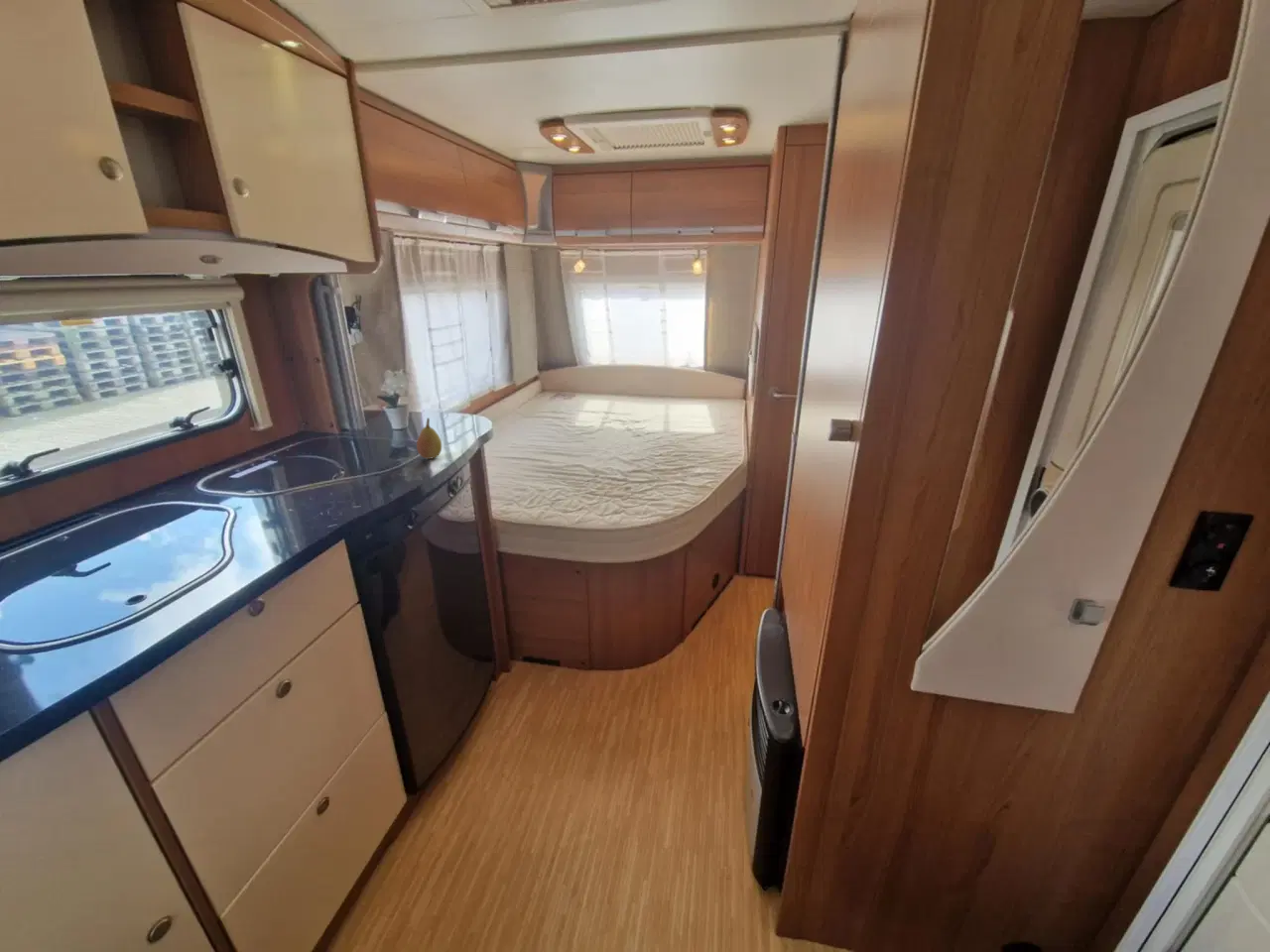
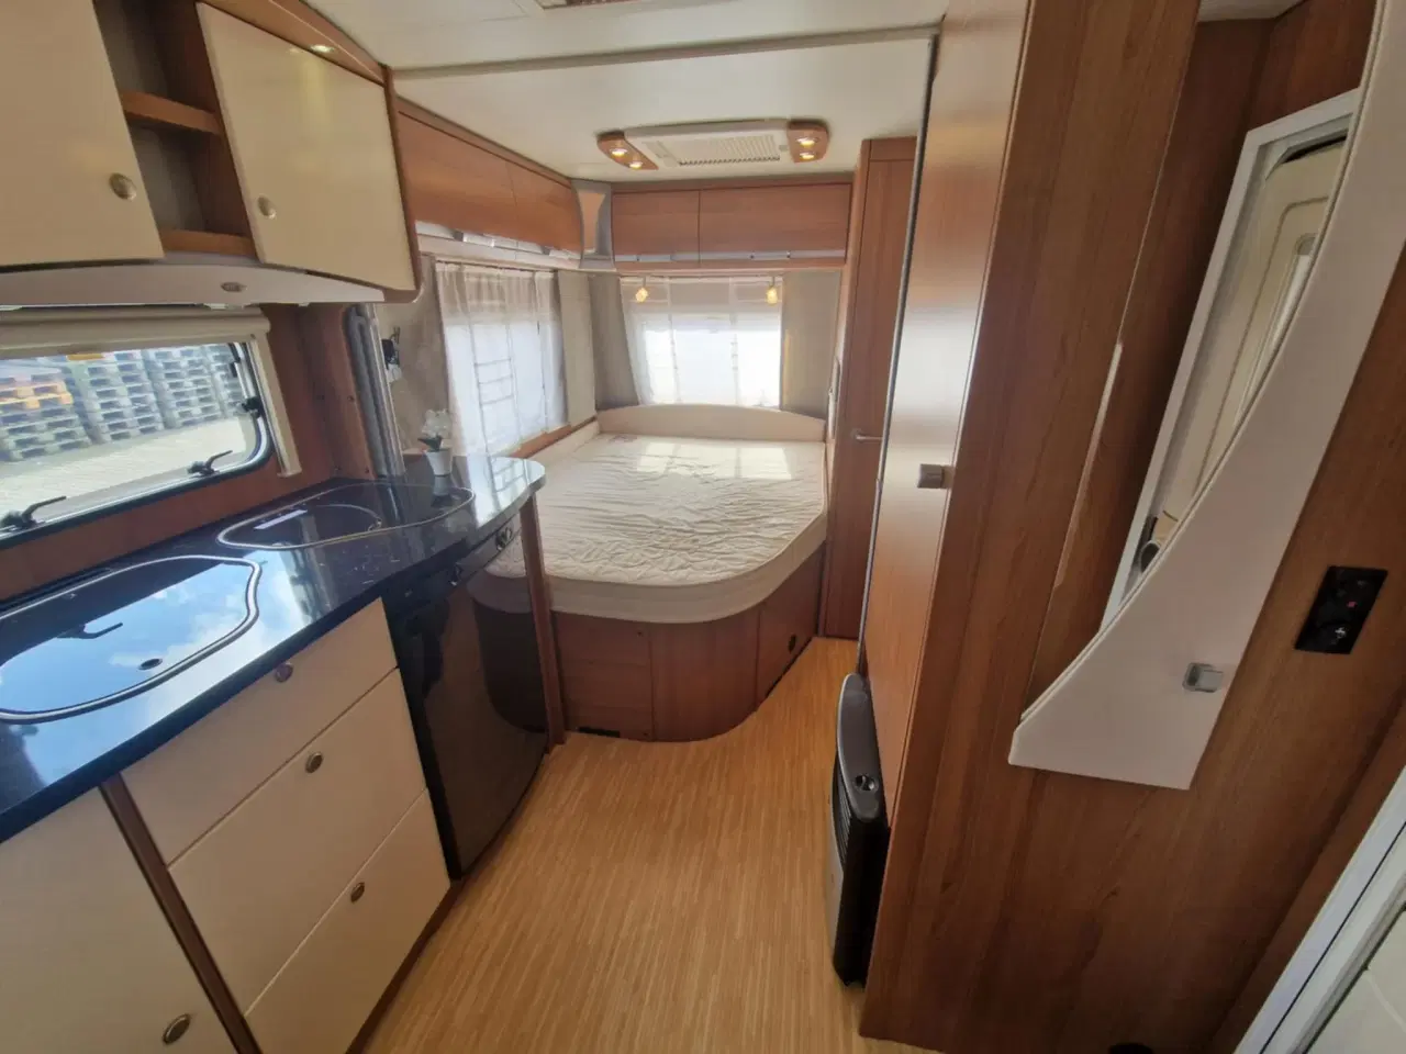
- fruit [416,416,443,460]
